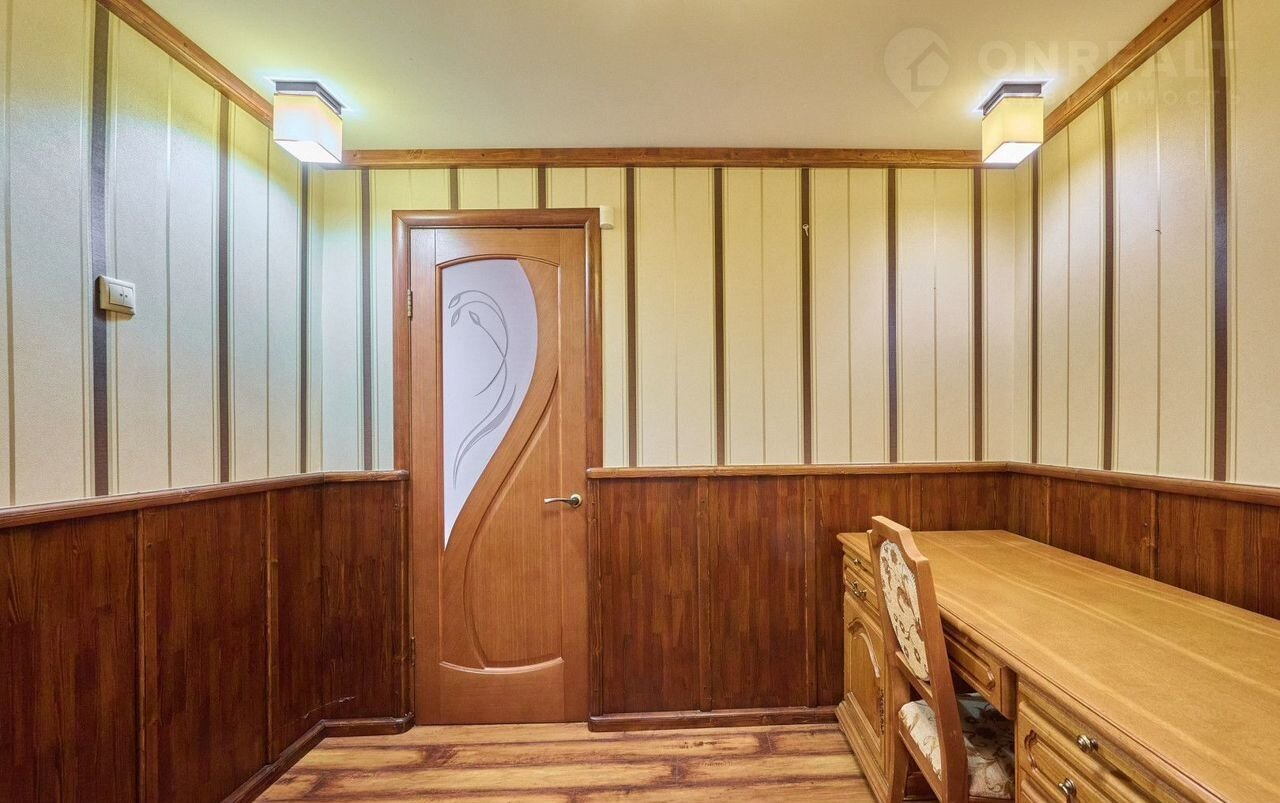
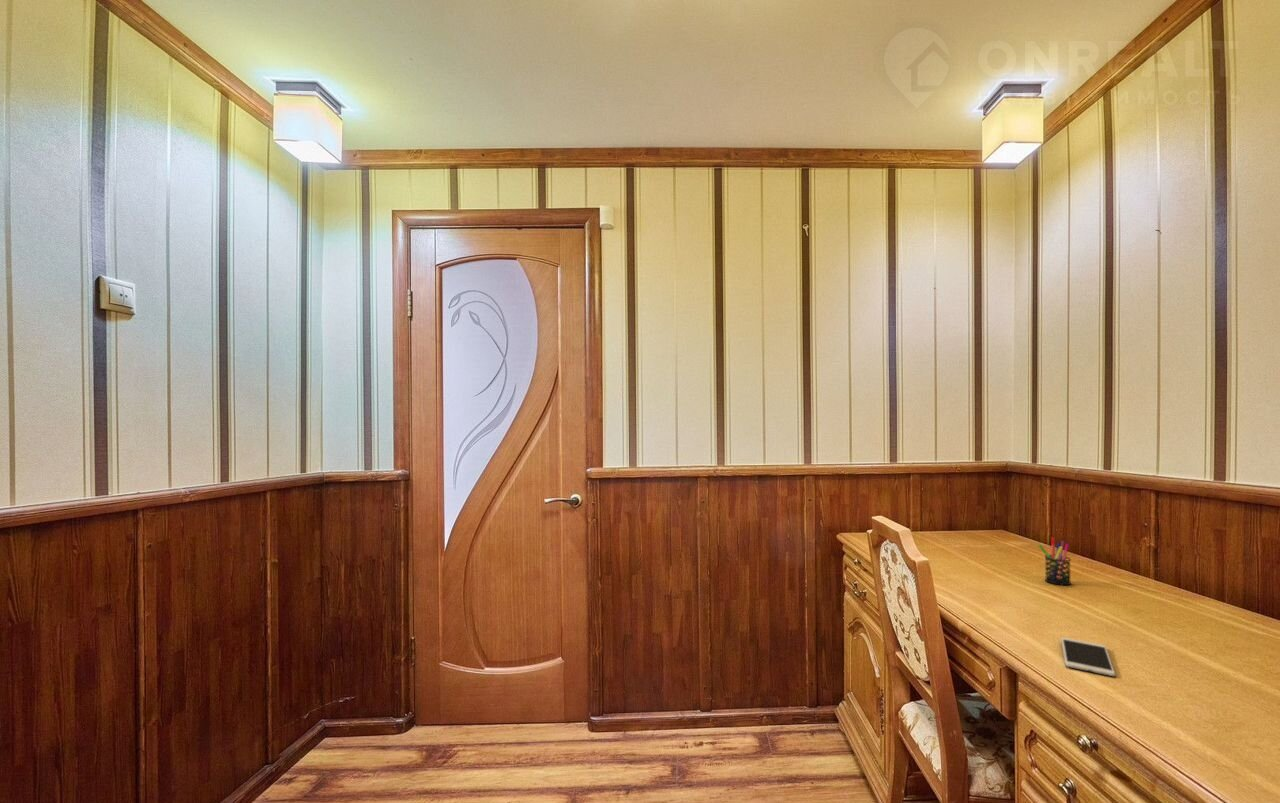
+ pen holder [1037,536,1072,586]
+ smartphone [1060,637,1117,677]
